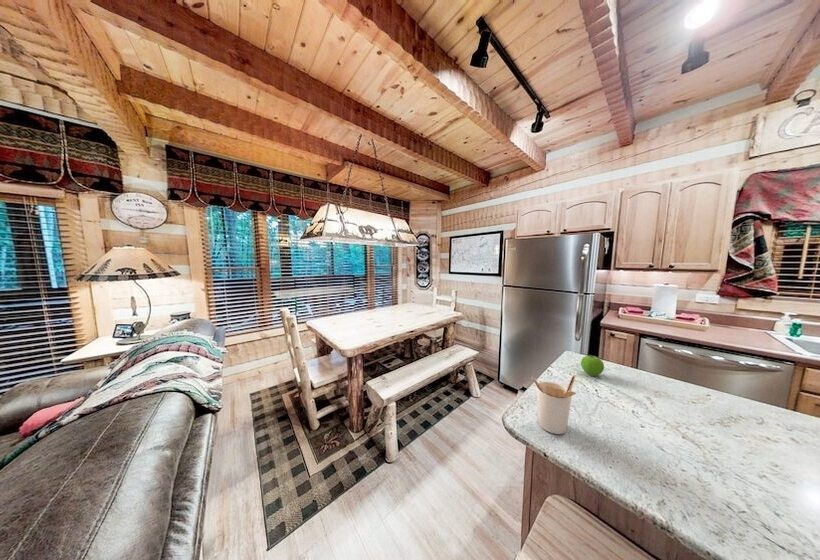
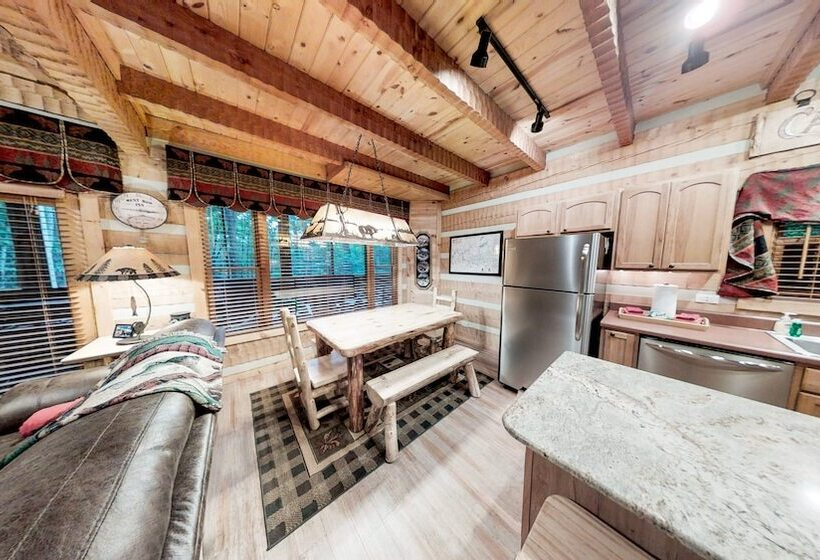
- fruit [580,355,605,377]
- utensil holder [530,374,577,435]
